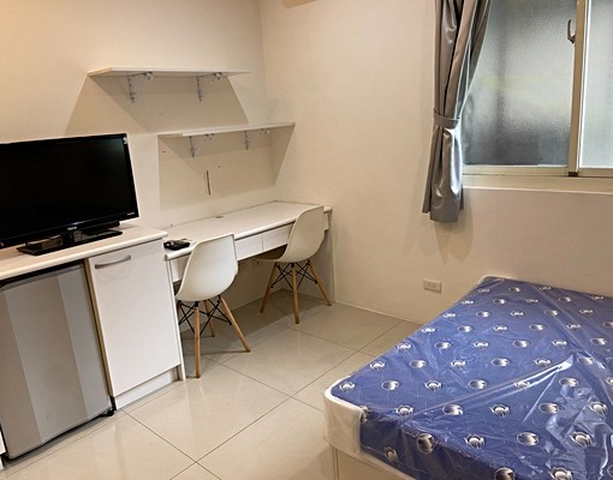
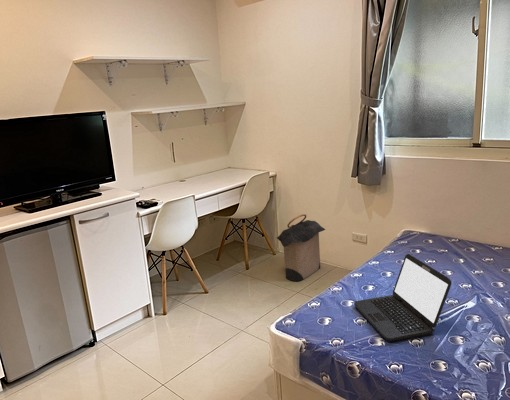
+ laptop [353,253,452,343]
+ laundry hamper [276,213,326,282]
